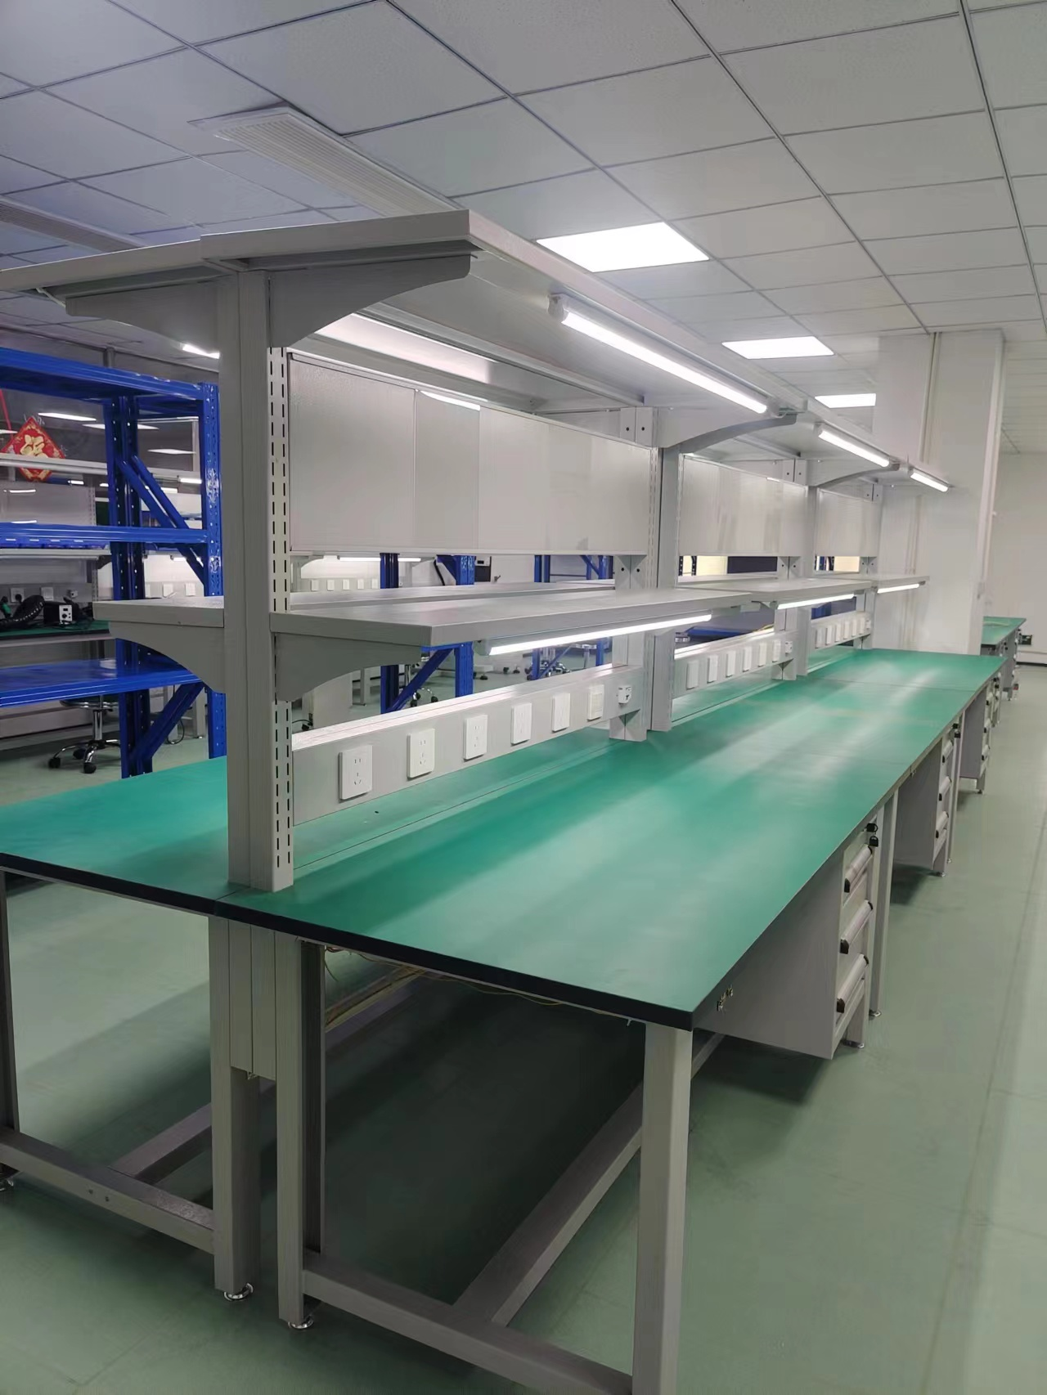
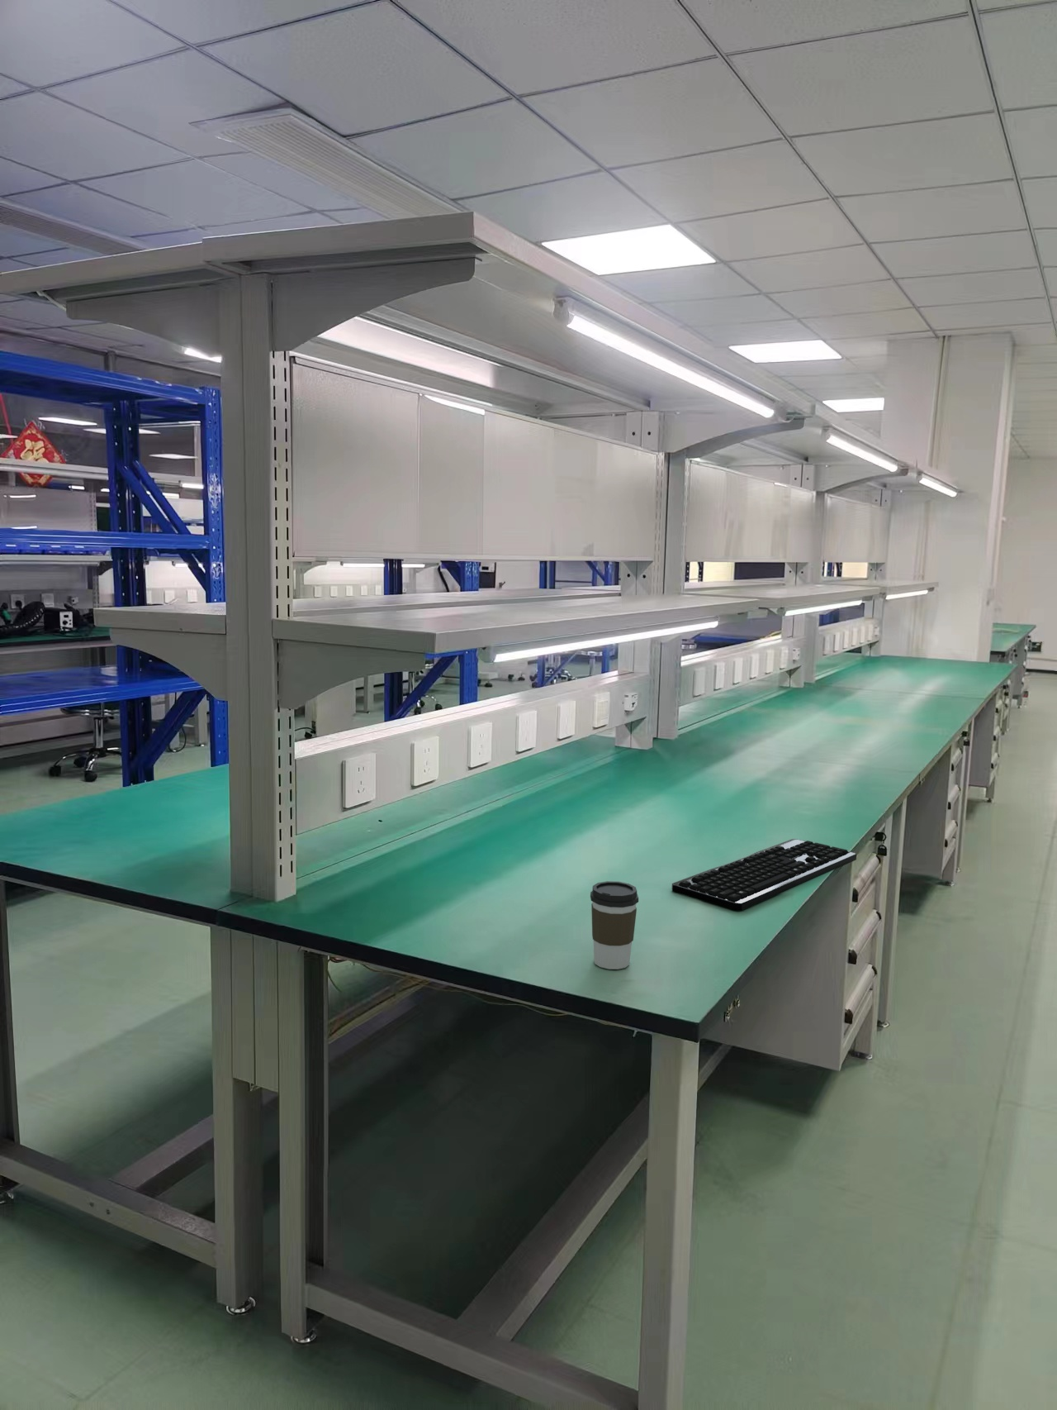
+ keyboard [672,838,857,911]
+ coffee cup [590,880,640,970]
